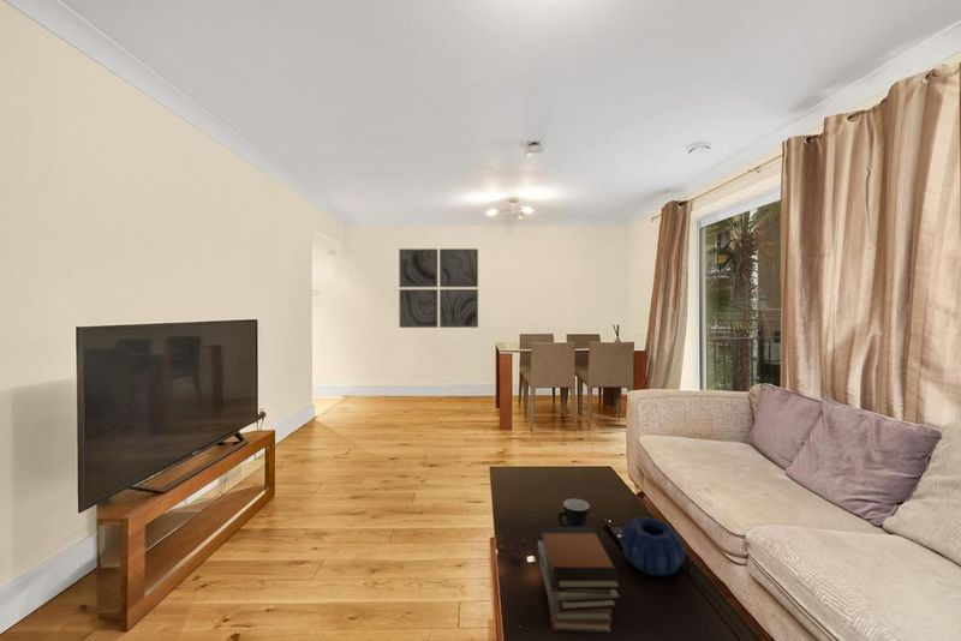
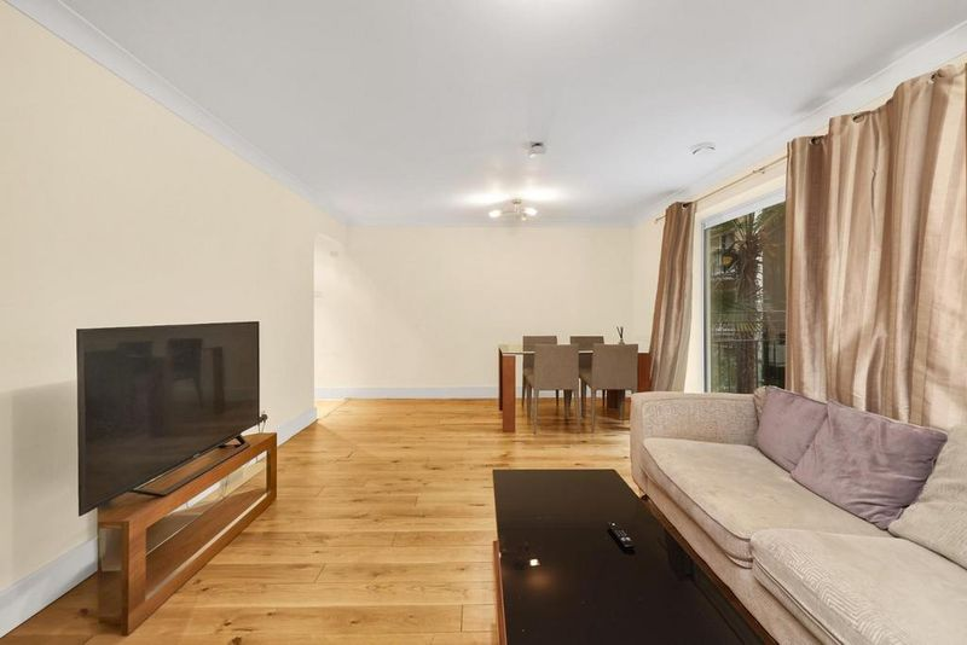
- wall art [398,247,479,329]
- mug [557,498,591,527]
- book stack [537,526,622,634]
- decorative bowl [620,516,686,577]
